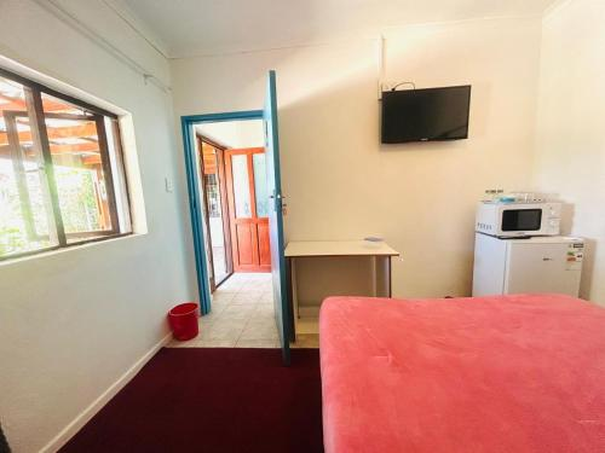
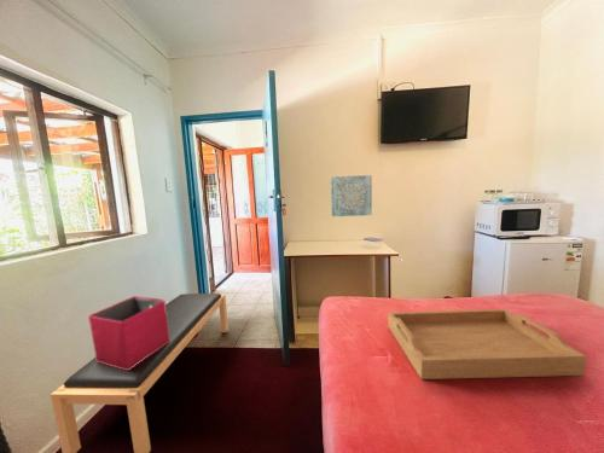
+ wall art [330,174,373,217]
+ bench [50,292,230,453]
+ serving tray [387,308,588,381]
+ storage bin [87,295,169,370]
